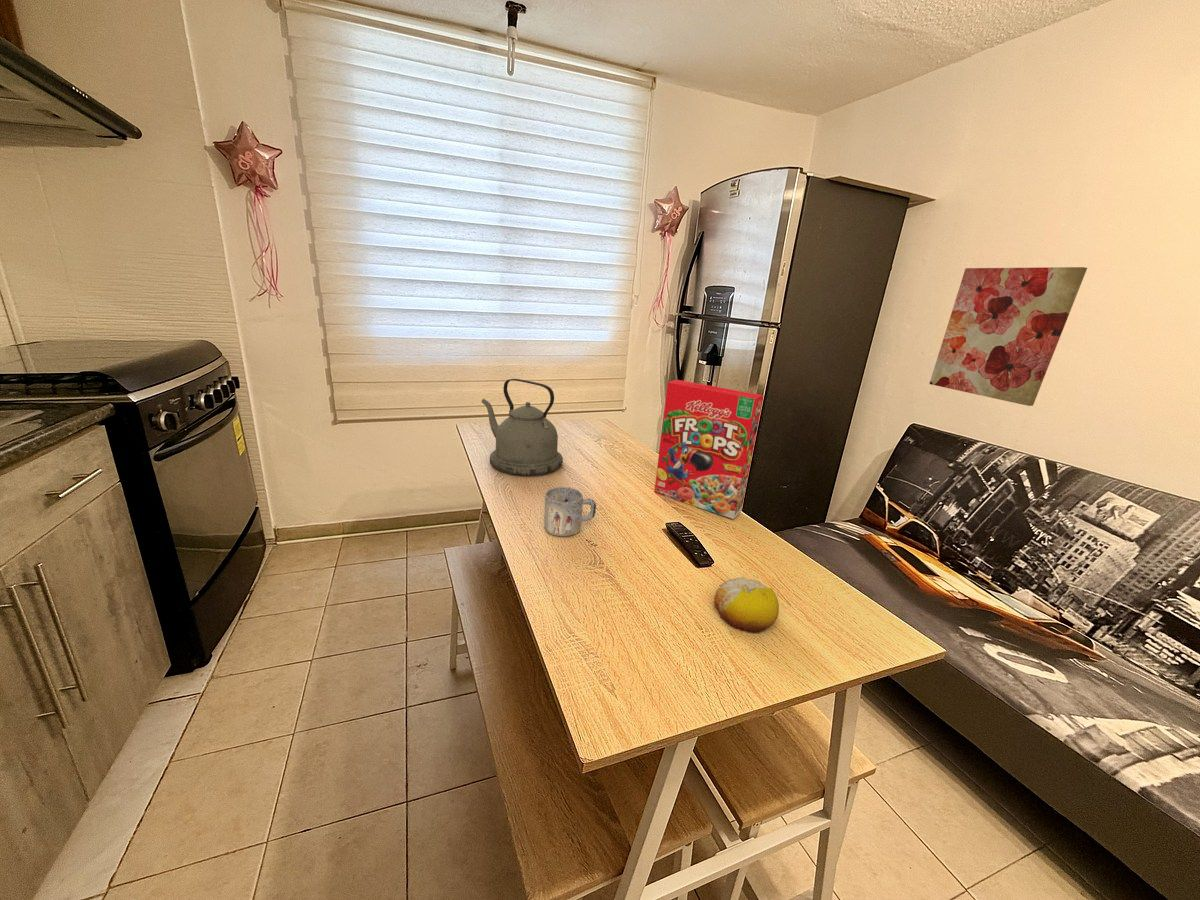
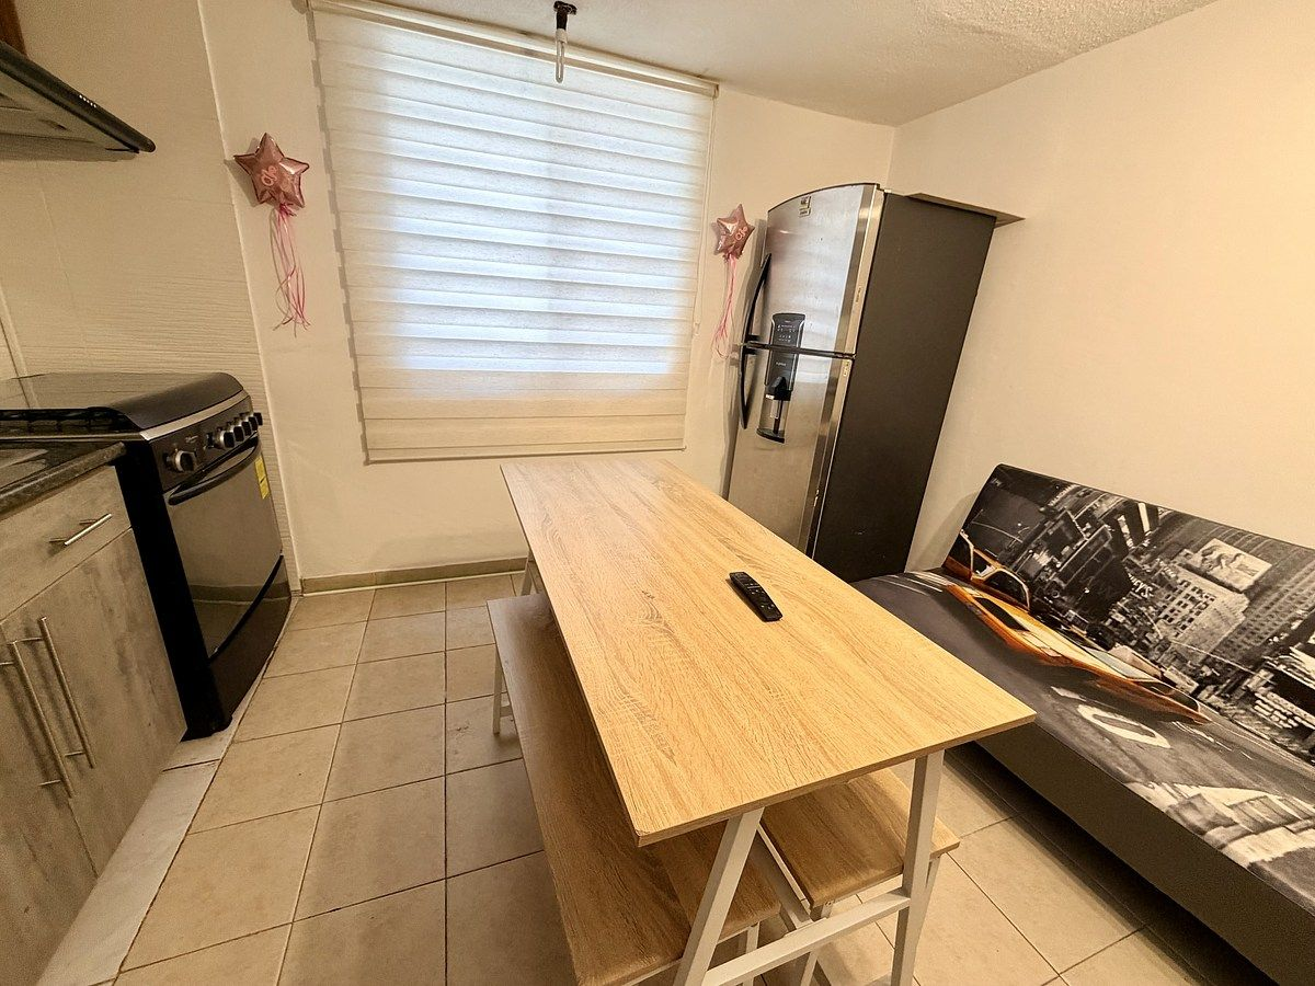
- cereal box [653,379,765,520]
- fruit [713,576,780,634]
- kettle [481,378,564,477]
- wall art [929,266,1088,407]
- mug [543,486,597,537]
